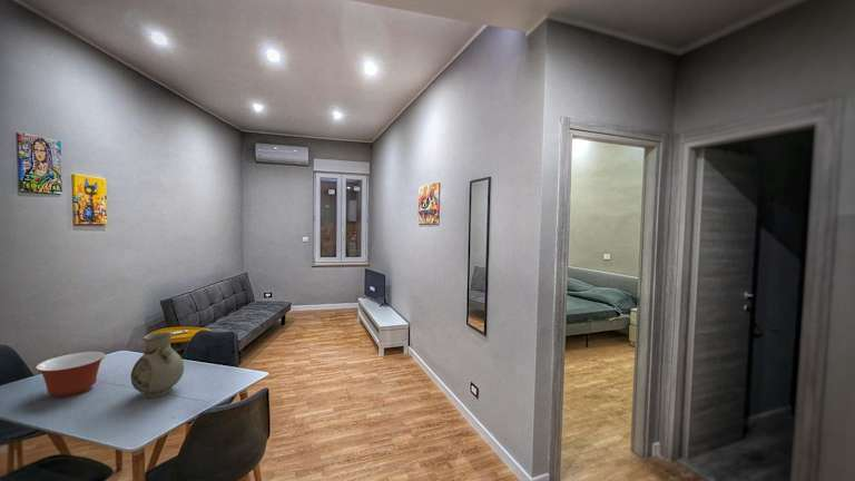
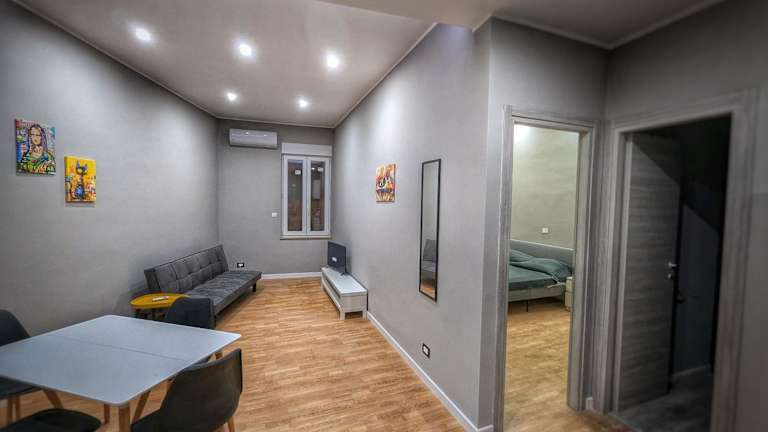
- vase [130,331,185,399]
- mixing bowl [35,351,107,397]
